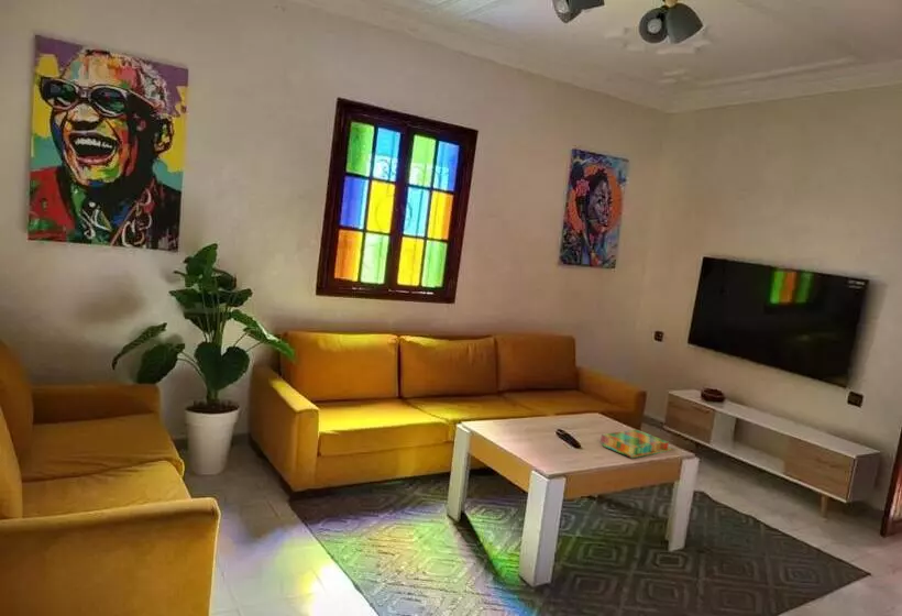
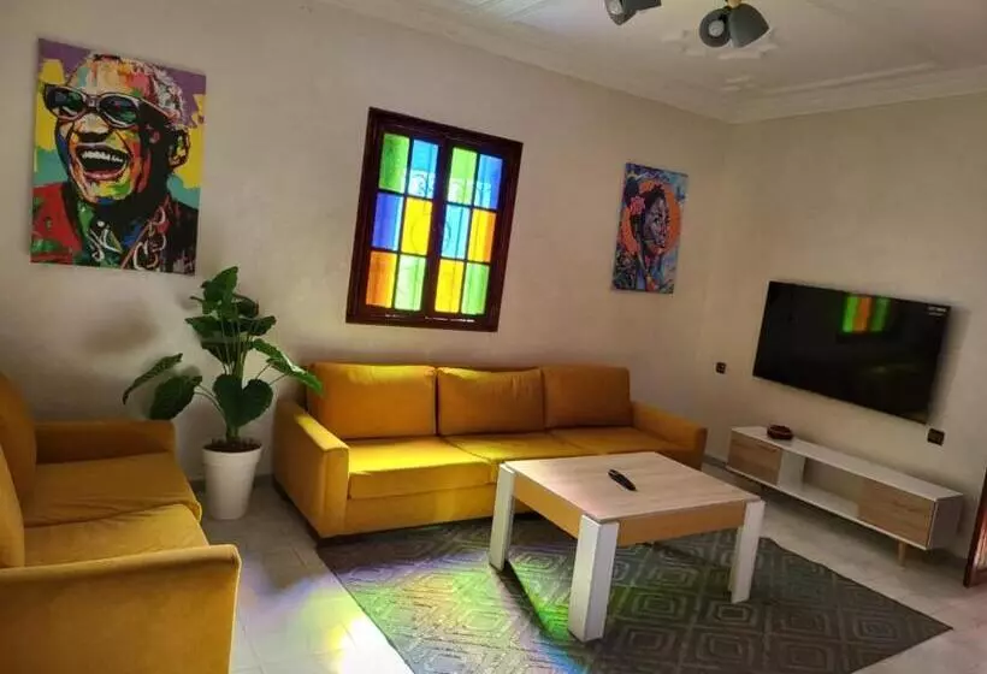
- board game [600,429,674,459]
